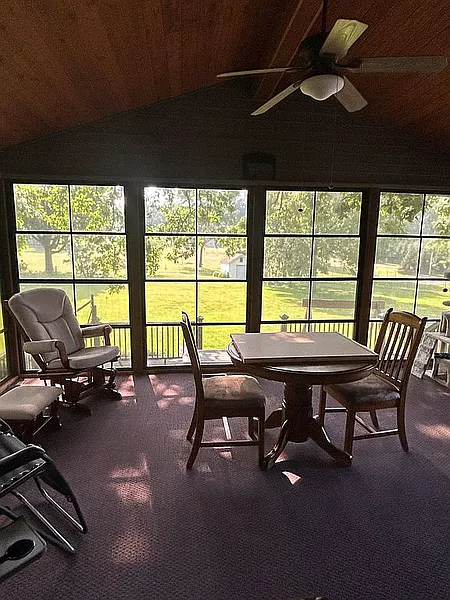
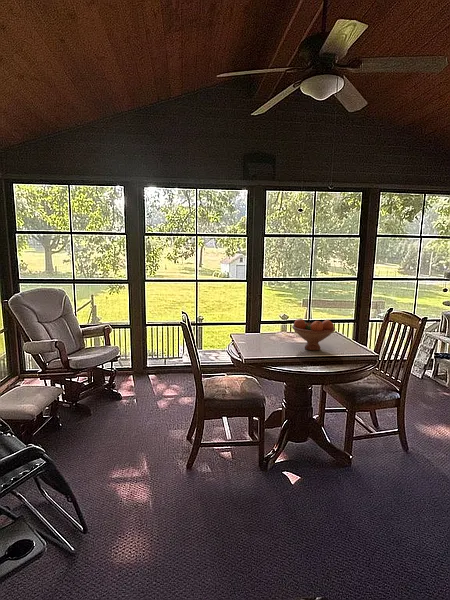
+ fruit bowl [291,318,336,351]
